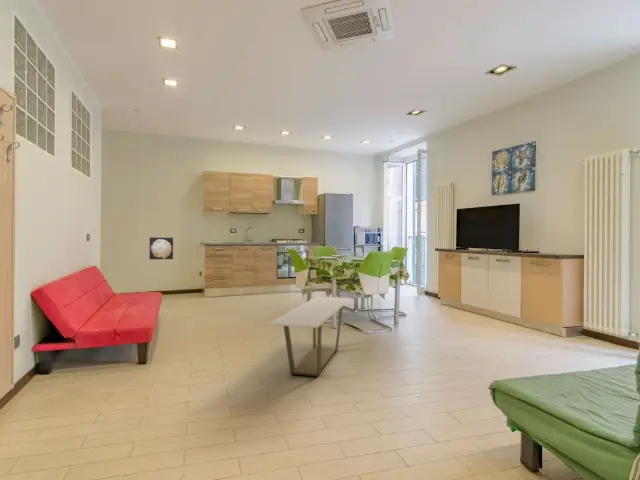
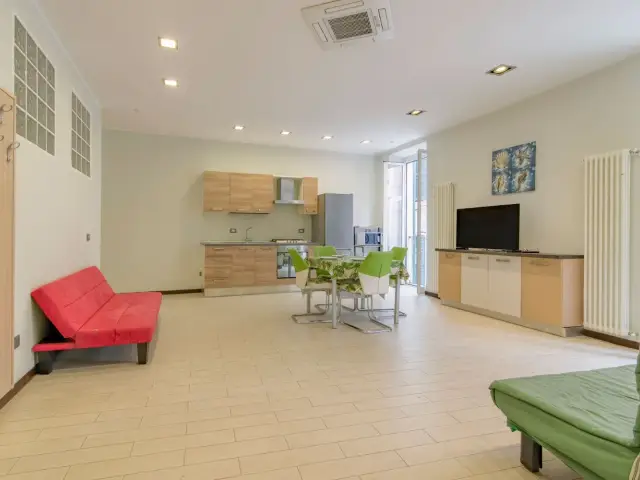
- wall art [148,236,174,260]
- coffee table [267,296,352,378]
